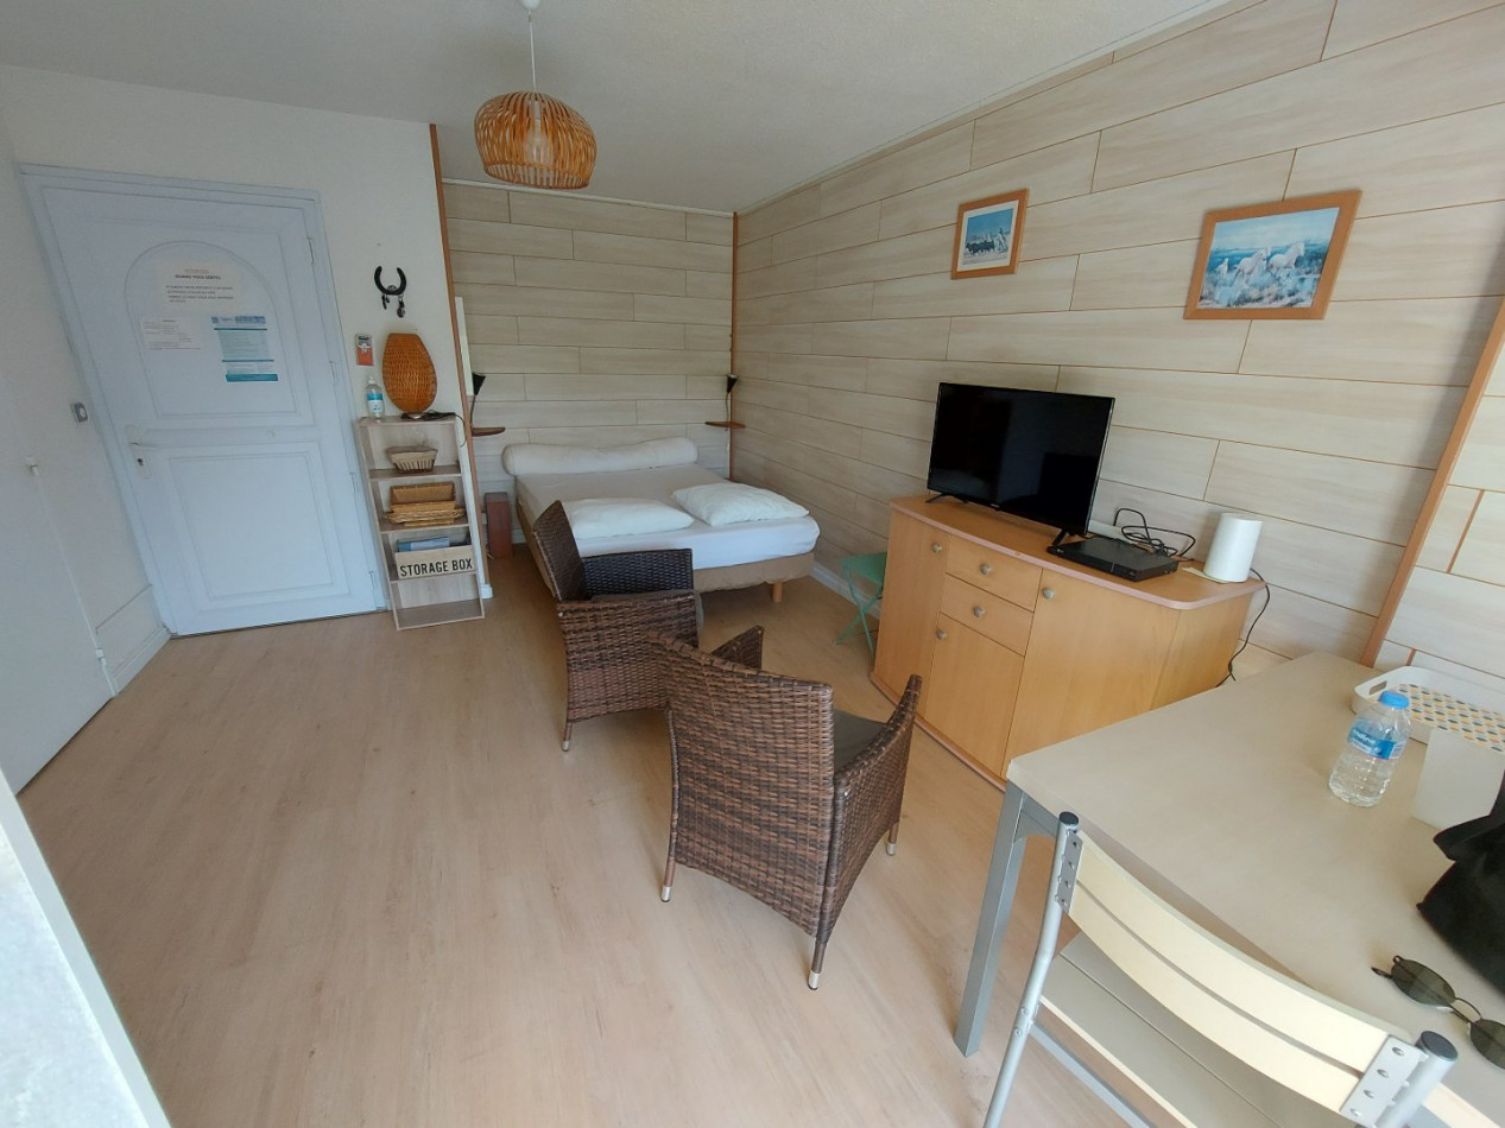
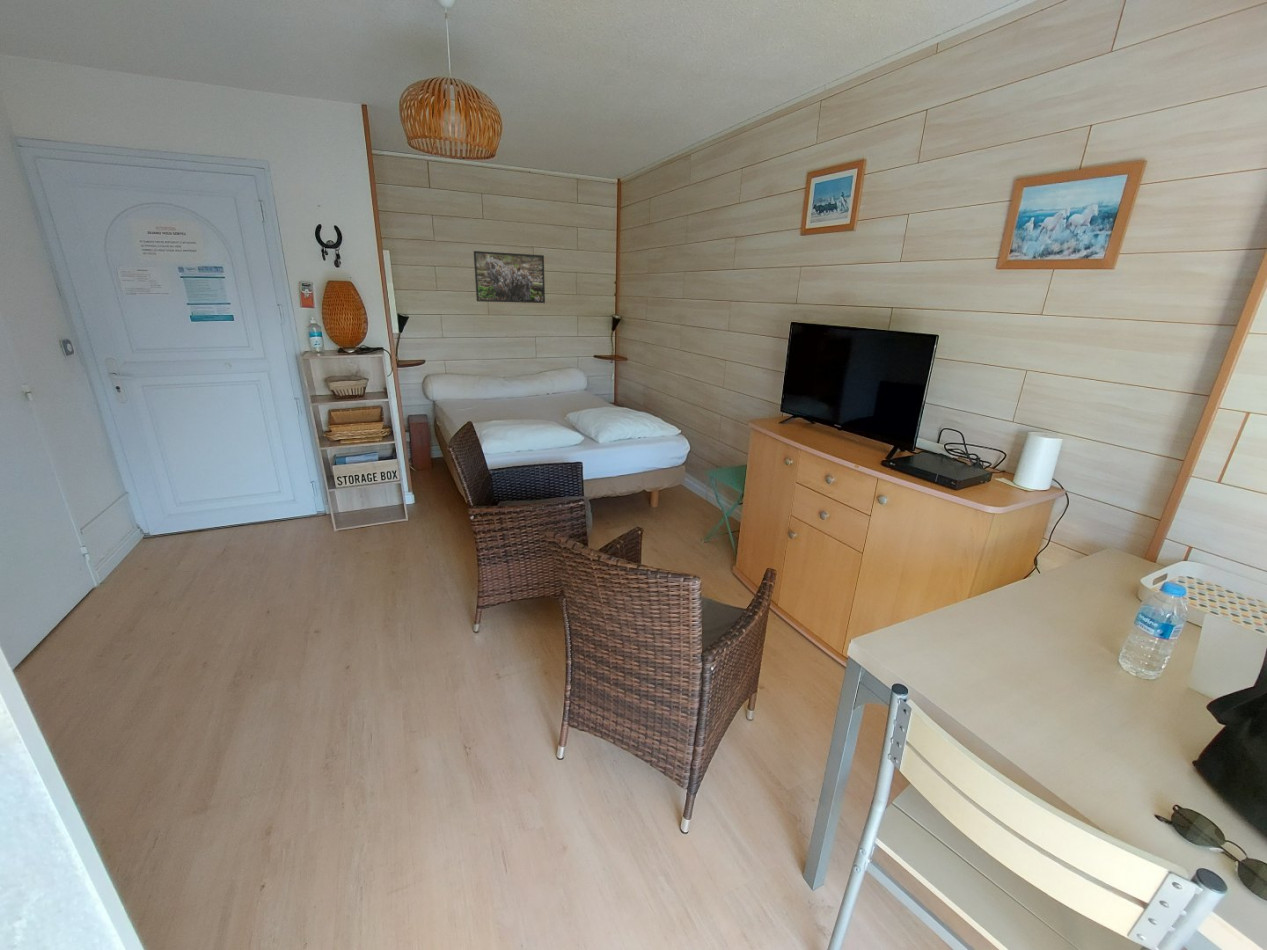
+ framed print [473,250,546,304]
